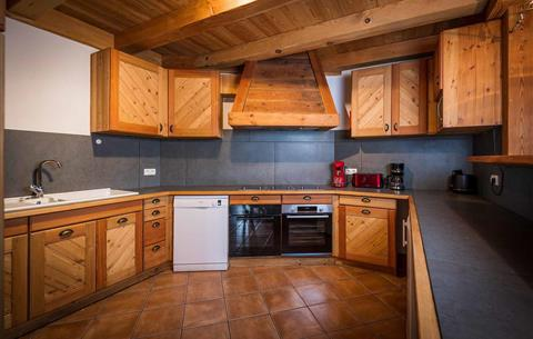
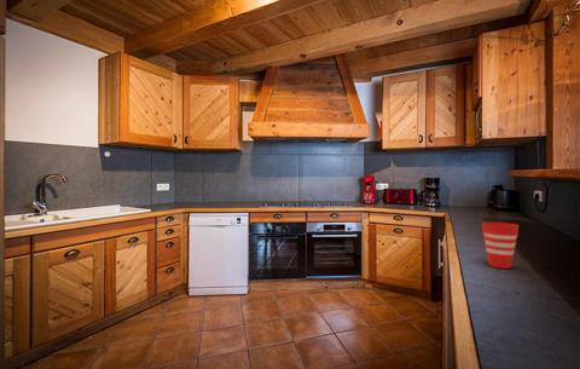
+ cup [481,221,520,270]
